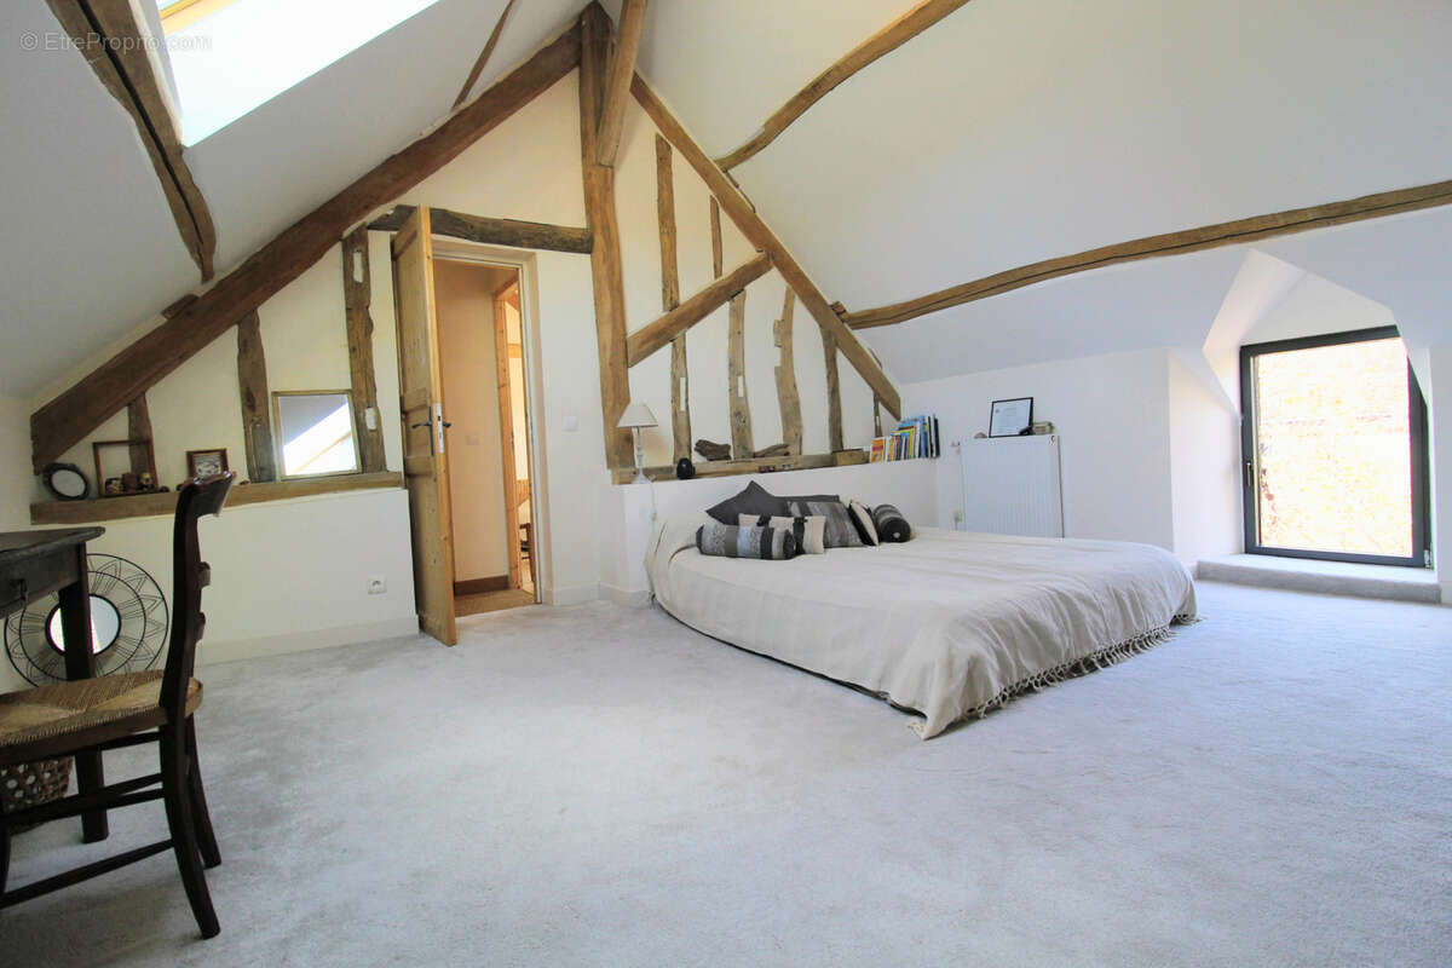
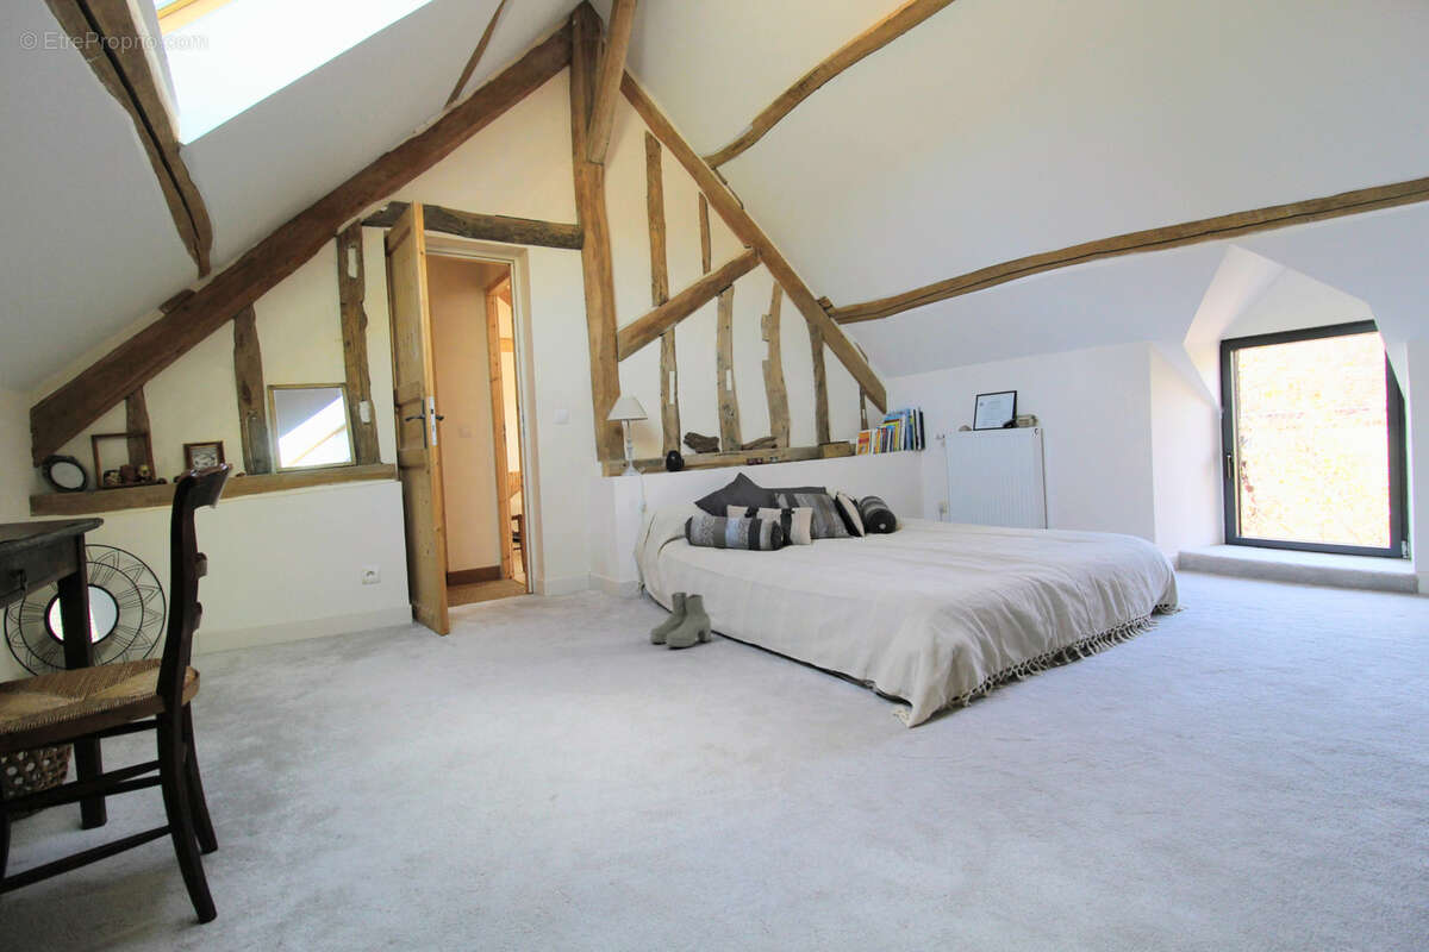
+ boots [649,591,712,649]
